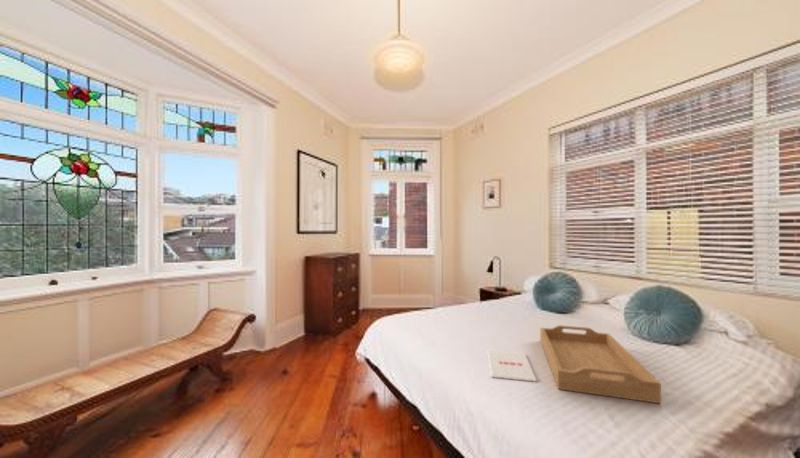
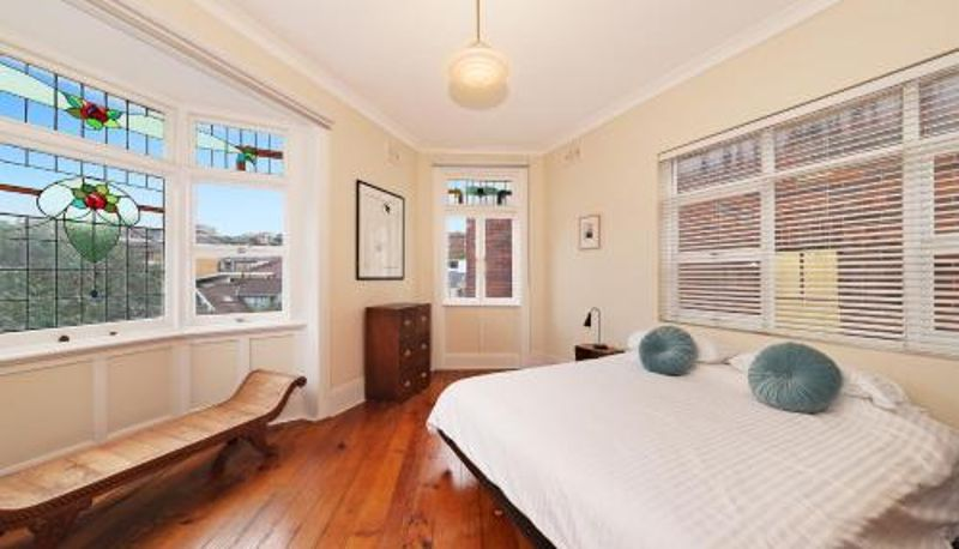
- magazine [487,349,538,383]
- serving tray [539,324,662,404]
